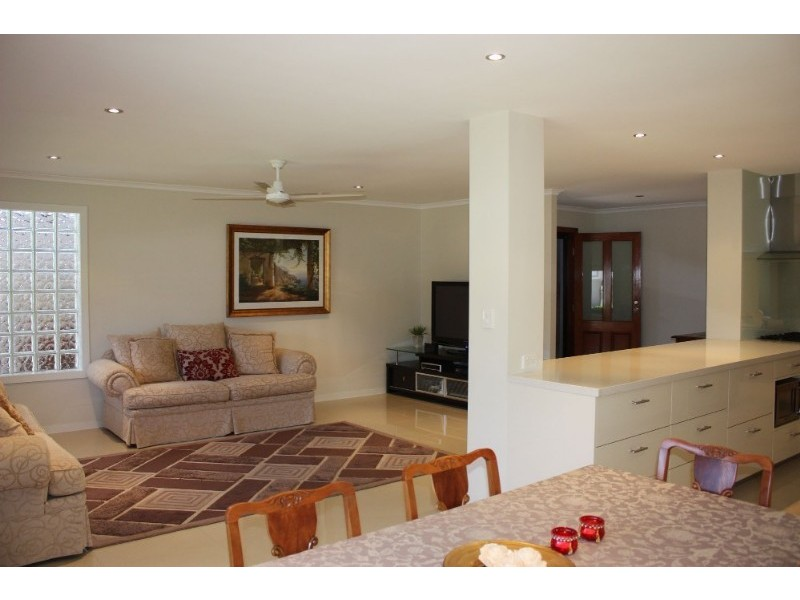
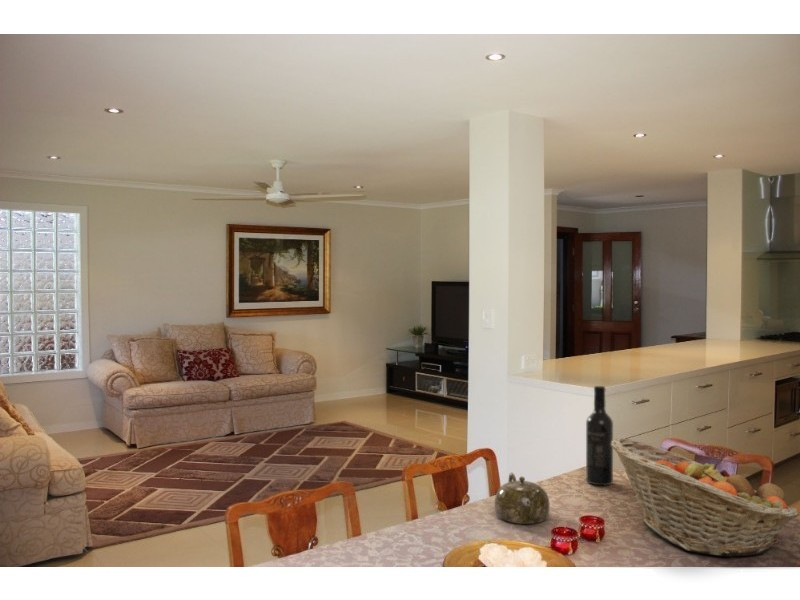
+ wine bottle [585,385,614,486]
+ fruit basket [611,437,799,557]
+ teapot [494,472,551,525]
